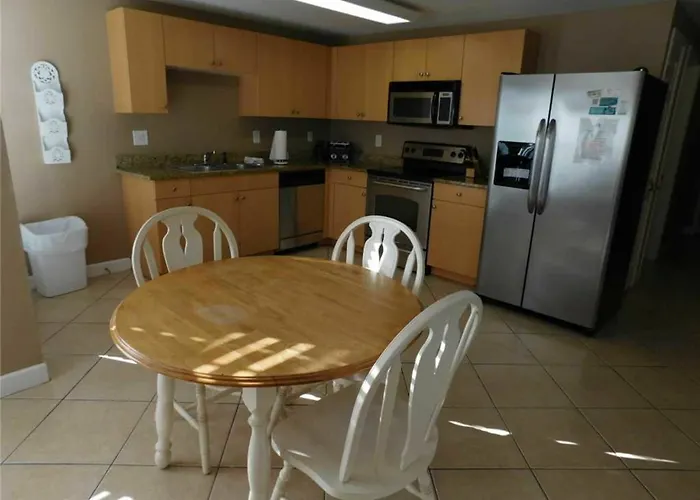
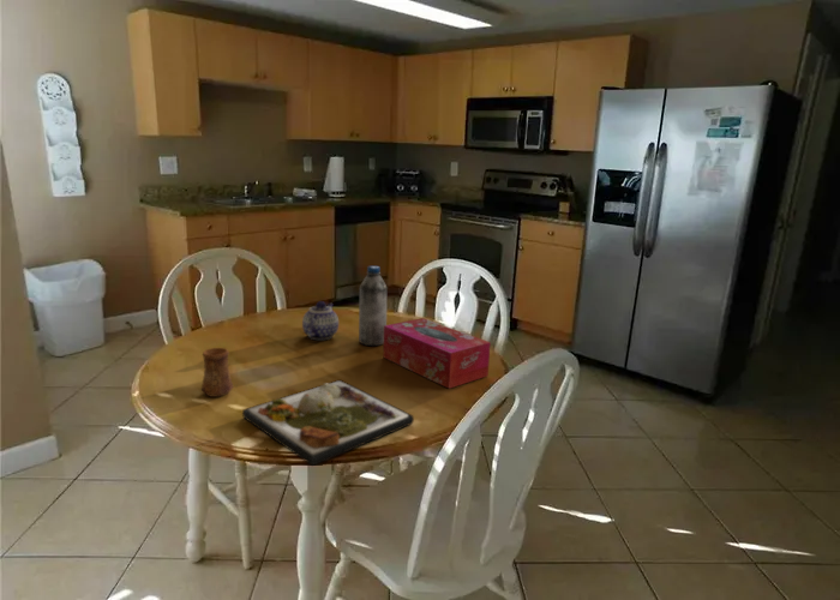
+ dinner plate [241,379,415,467]
+ tissue box [382,317,492,390]
+ cup [200,347,234,398]
+ teapot [301,300,340,341]
+ water bottle [358,265,389,347]
